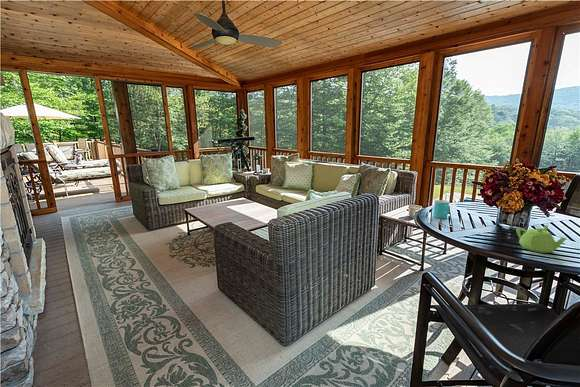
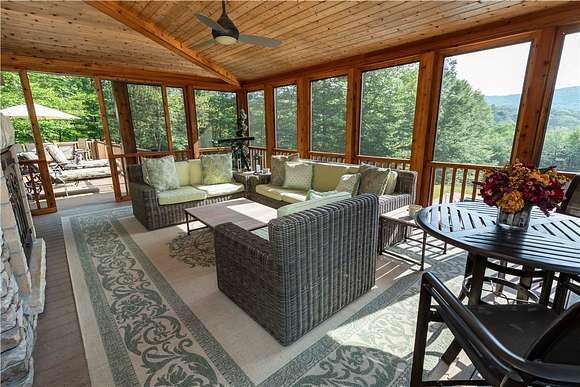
- cup [432,199,451,219]
- teapot [515,224,567,254]
